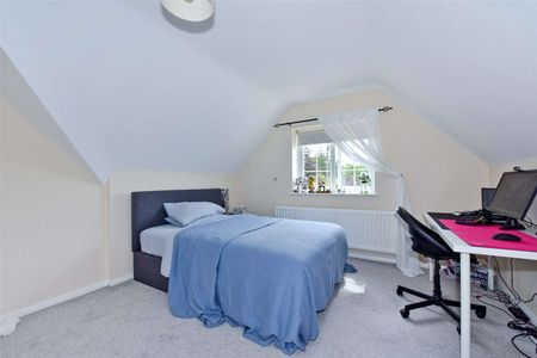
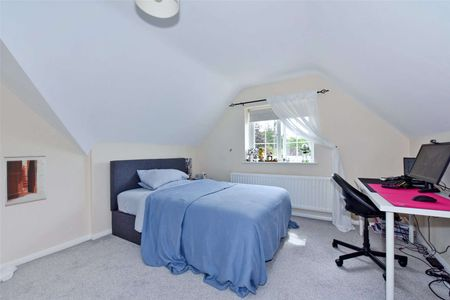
+ wall art [3,155,47,208]
